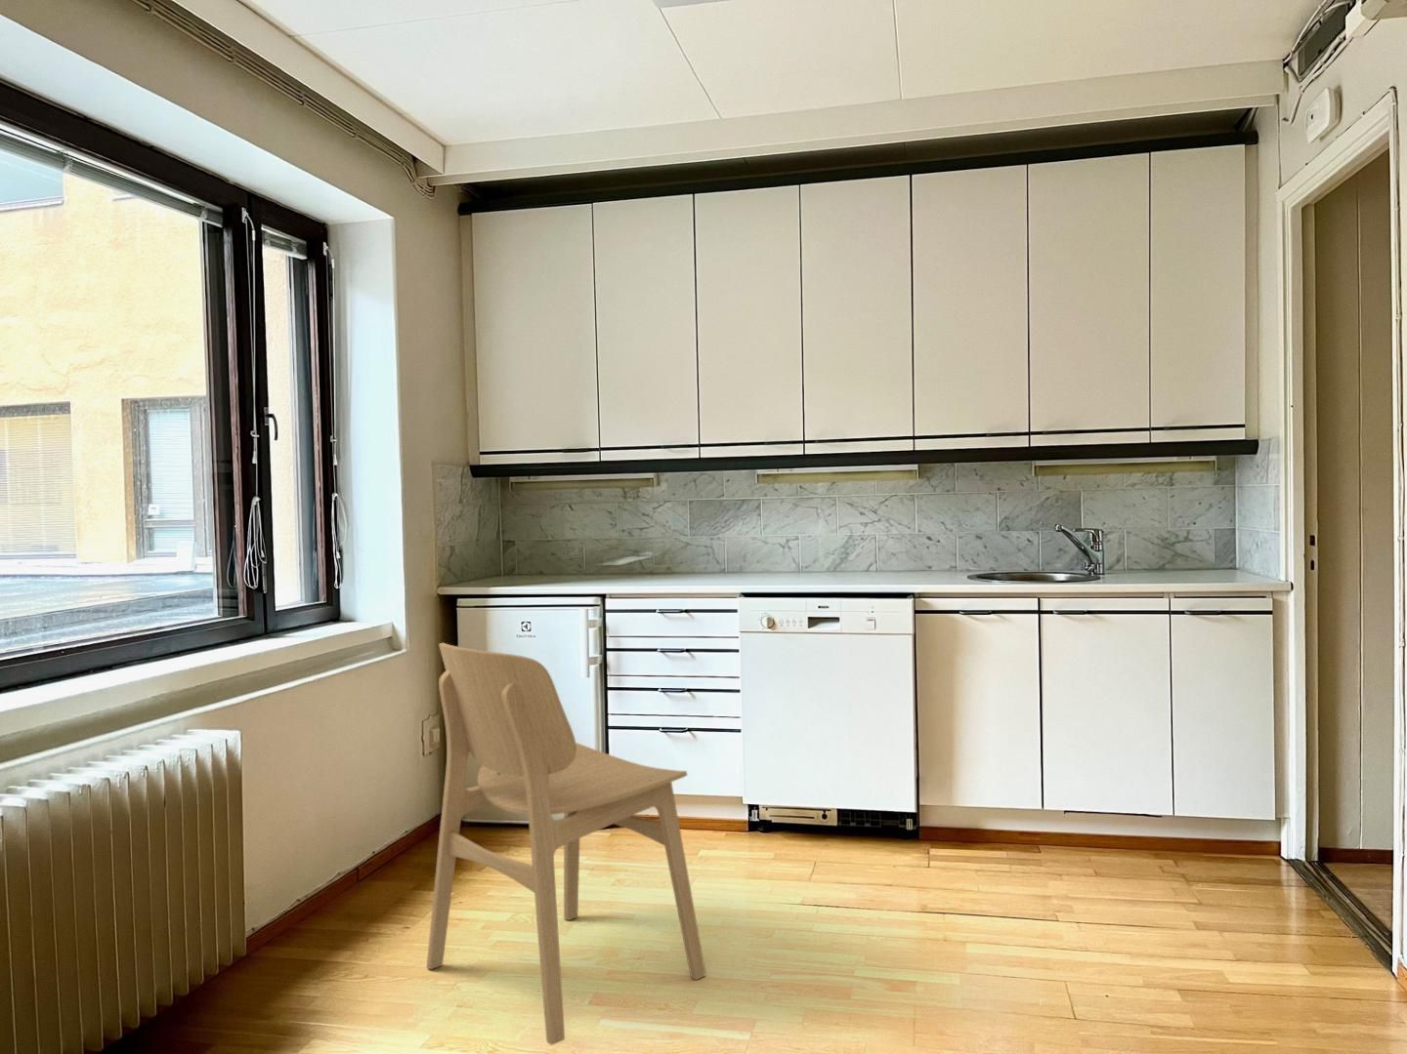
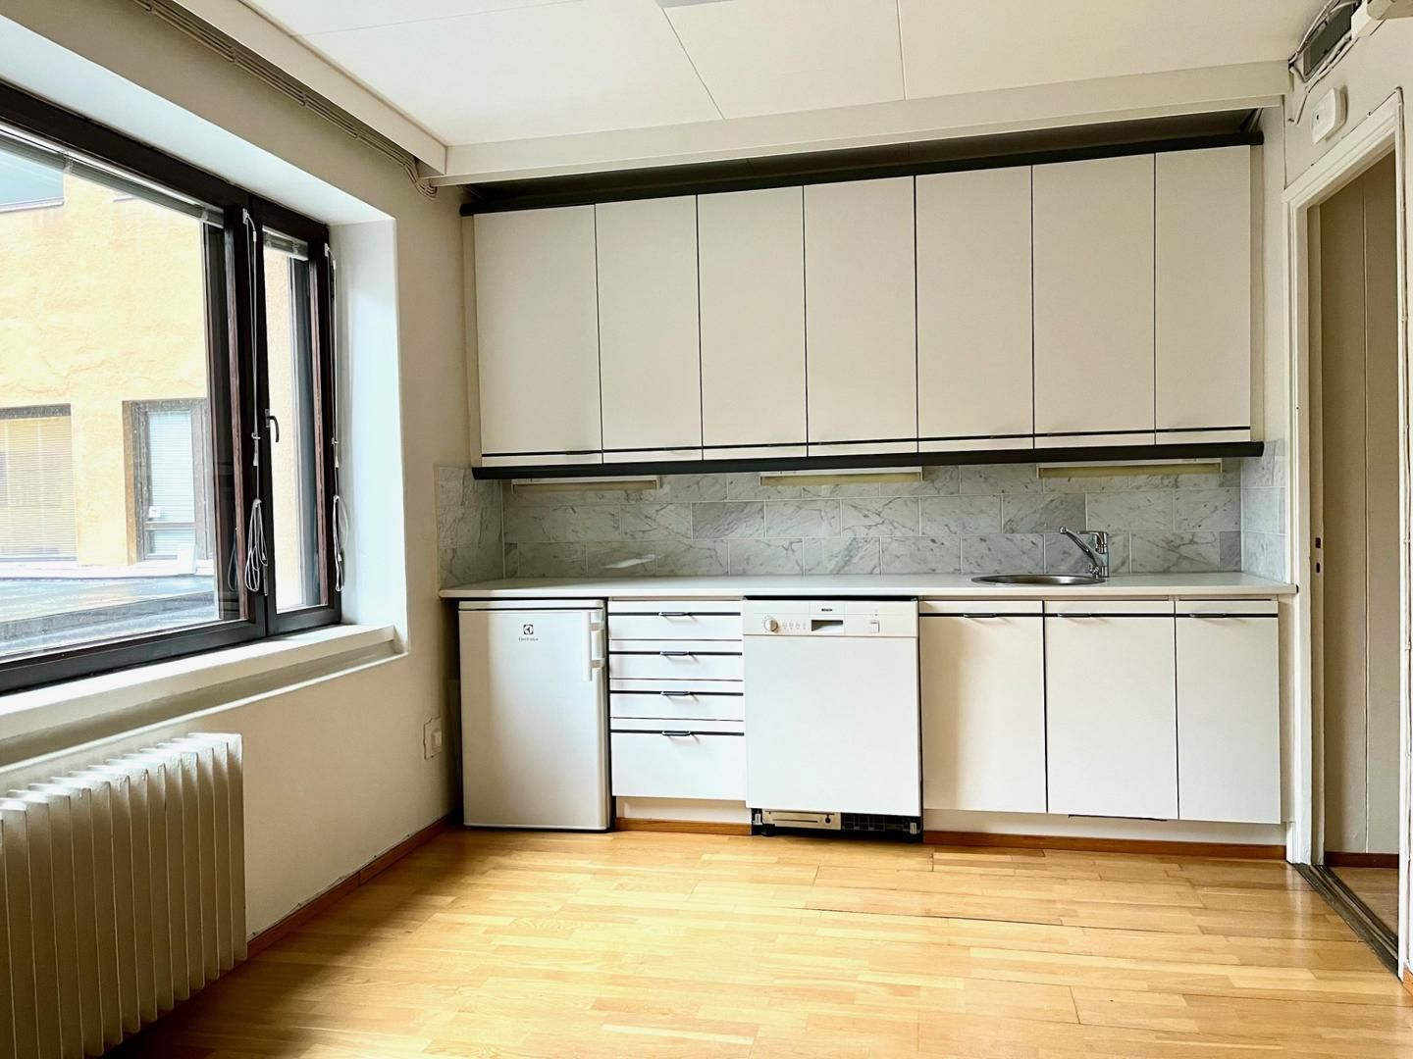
- dining chair [427,642,707,1046]
